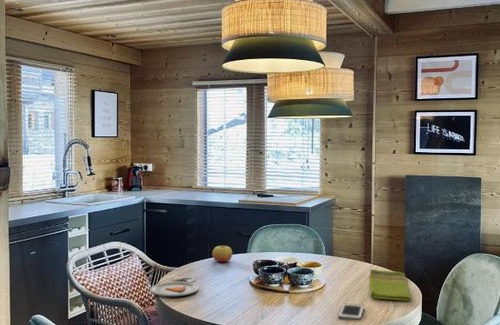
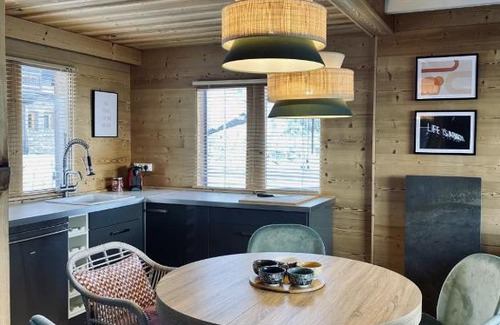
- dinner plate [149,276,199,297]
- dish towel [368,268,412,302]
- cell phone [337,303,365,321]
- apple [211,244,233,263]
